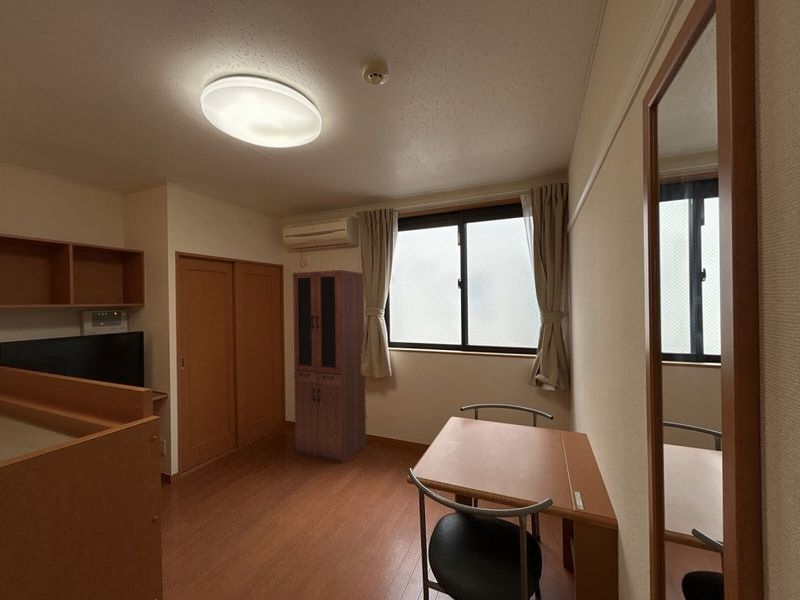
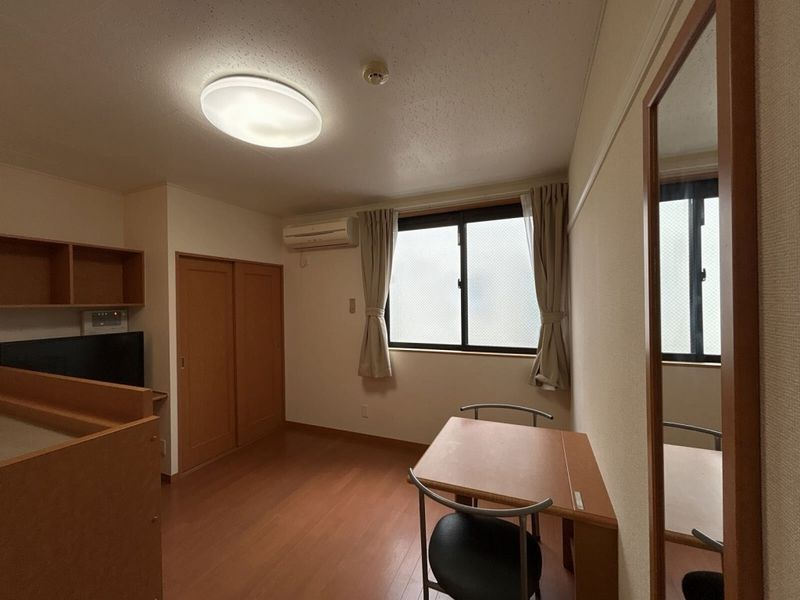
- cabinet [292,269,367,464]
